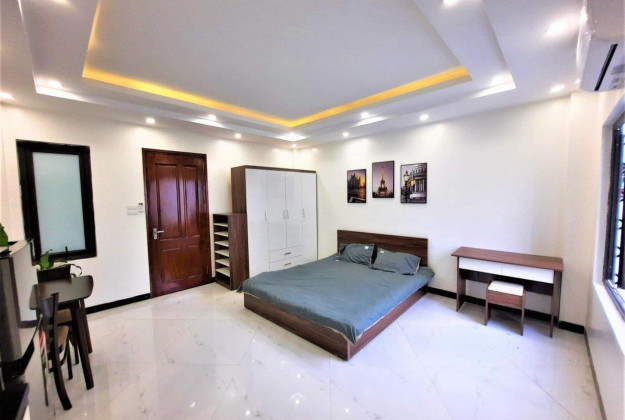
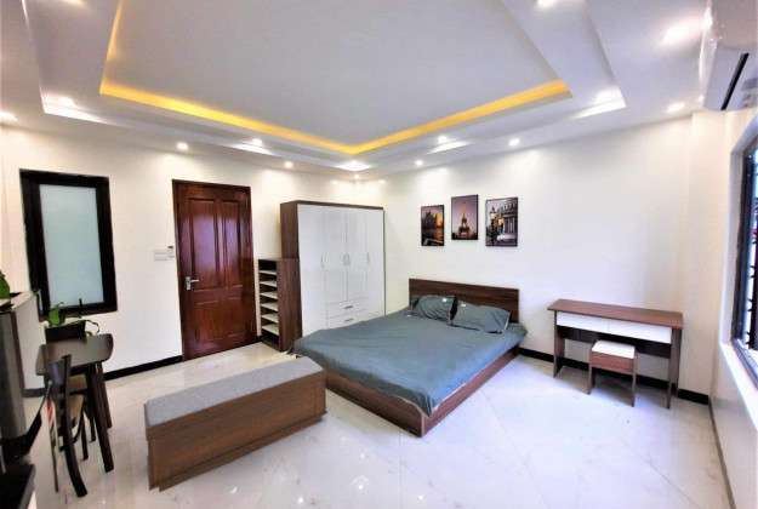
+ bench [143,355,329,493]
